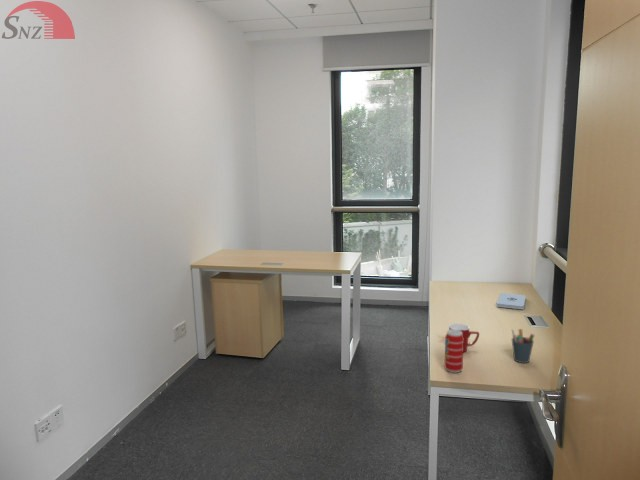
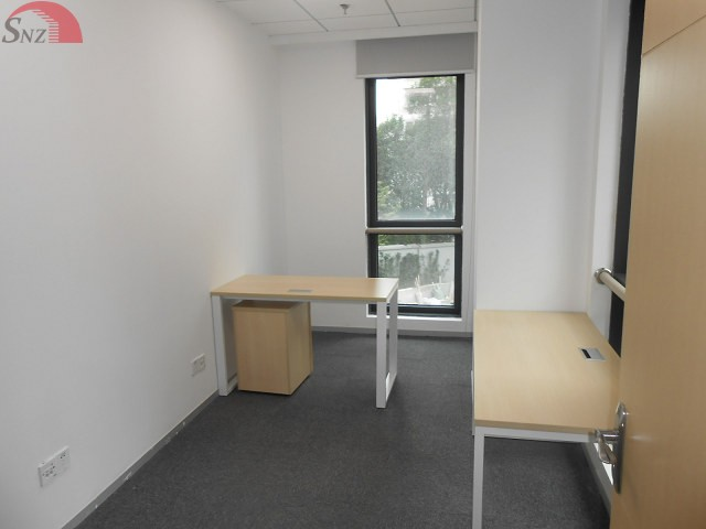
- beverage can [444,329,464,374]
- notepad [496,292,527,310]
- mug [448,322,480,353]
- pen holder [511,328,535,364]
